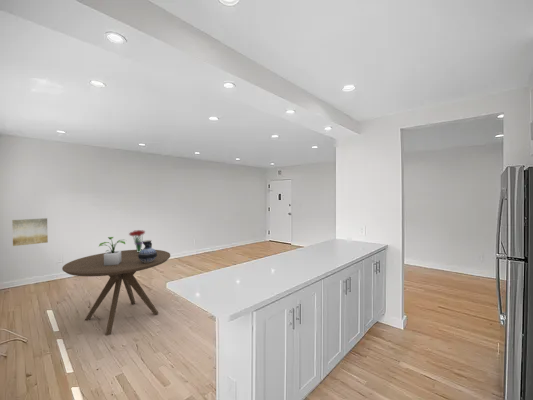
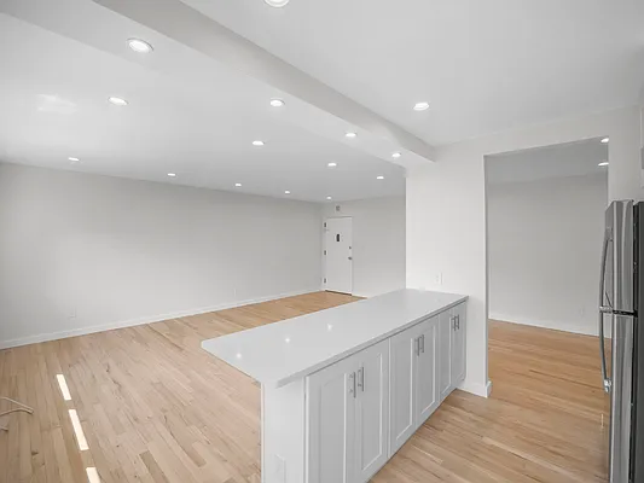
- ceramic jug [138,239,157,263]
- bouquet [128,229,146,252]
- wall art [11,217,49,247]
- dining table [61,249,171,336]
- potted plant [98,236,126,266]
